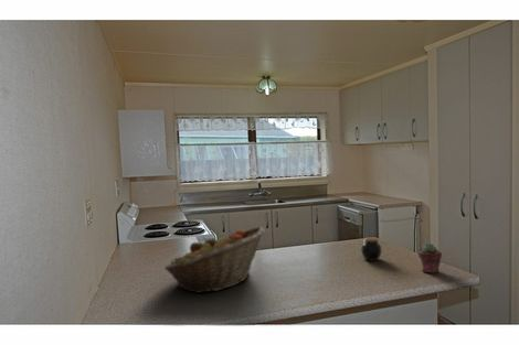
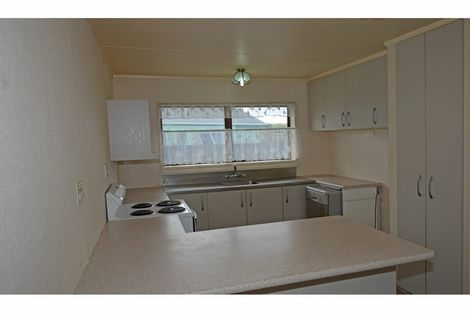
- jar [360,236,383,262]
- fruit basket [163,226,266,294]
- potted succulent [417,242,443,274]
